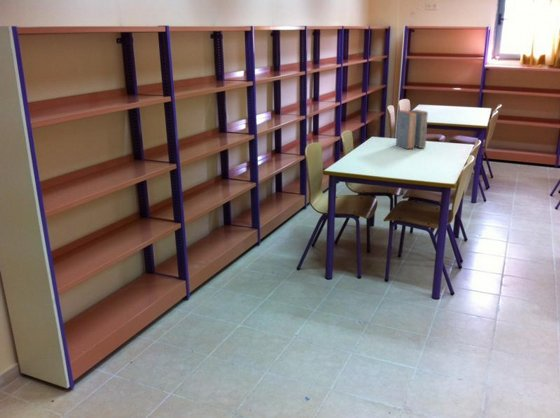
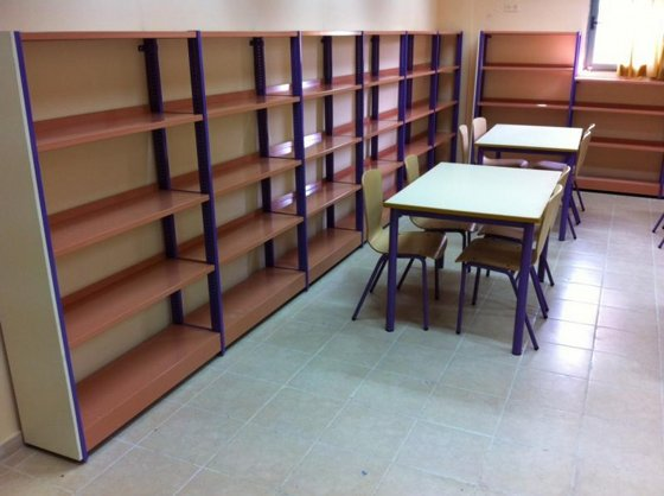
- book [395,109,429,150]
